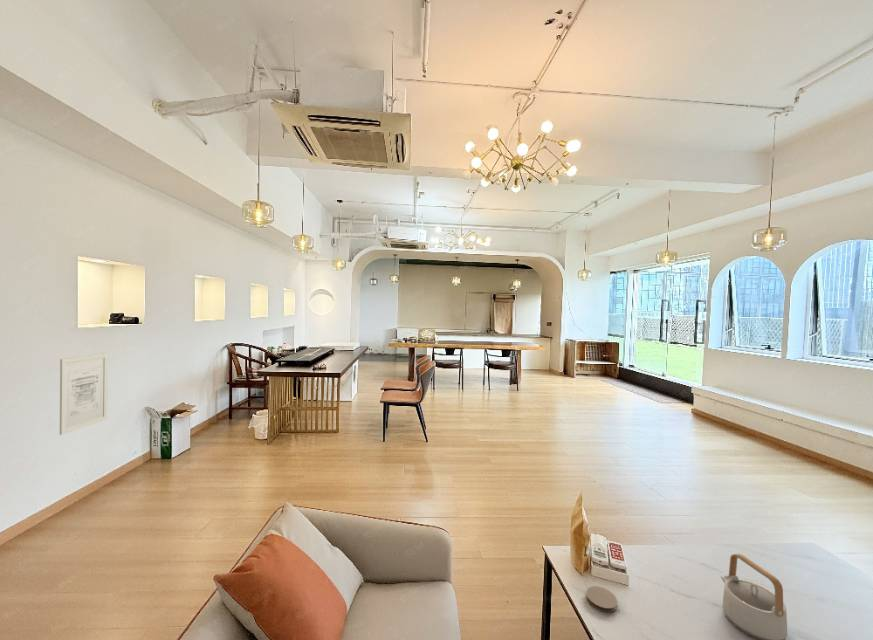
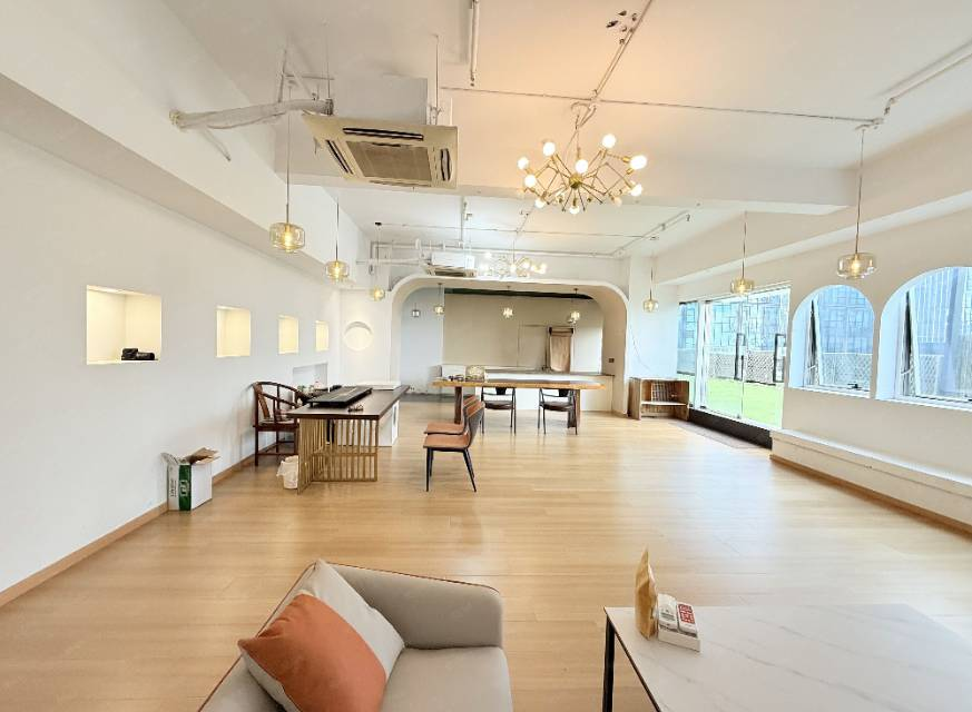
- coaster [585,585,618,613]
- wall art [59,352,109,436]
- teapot [719,553,788,640]
